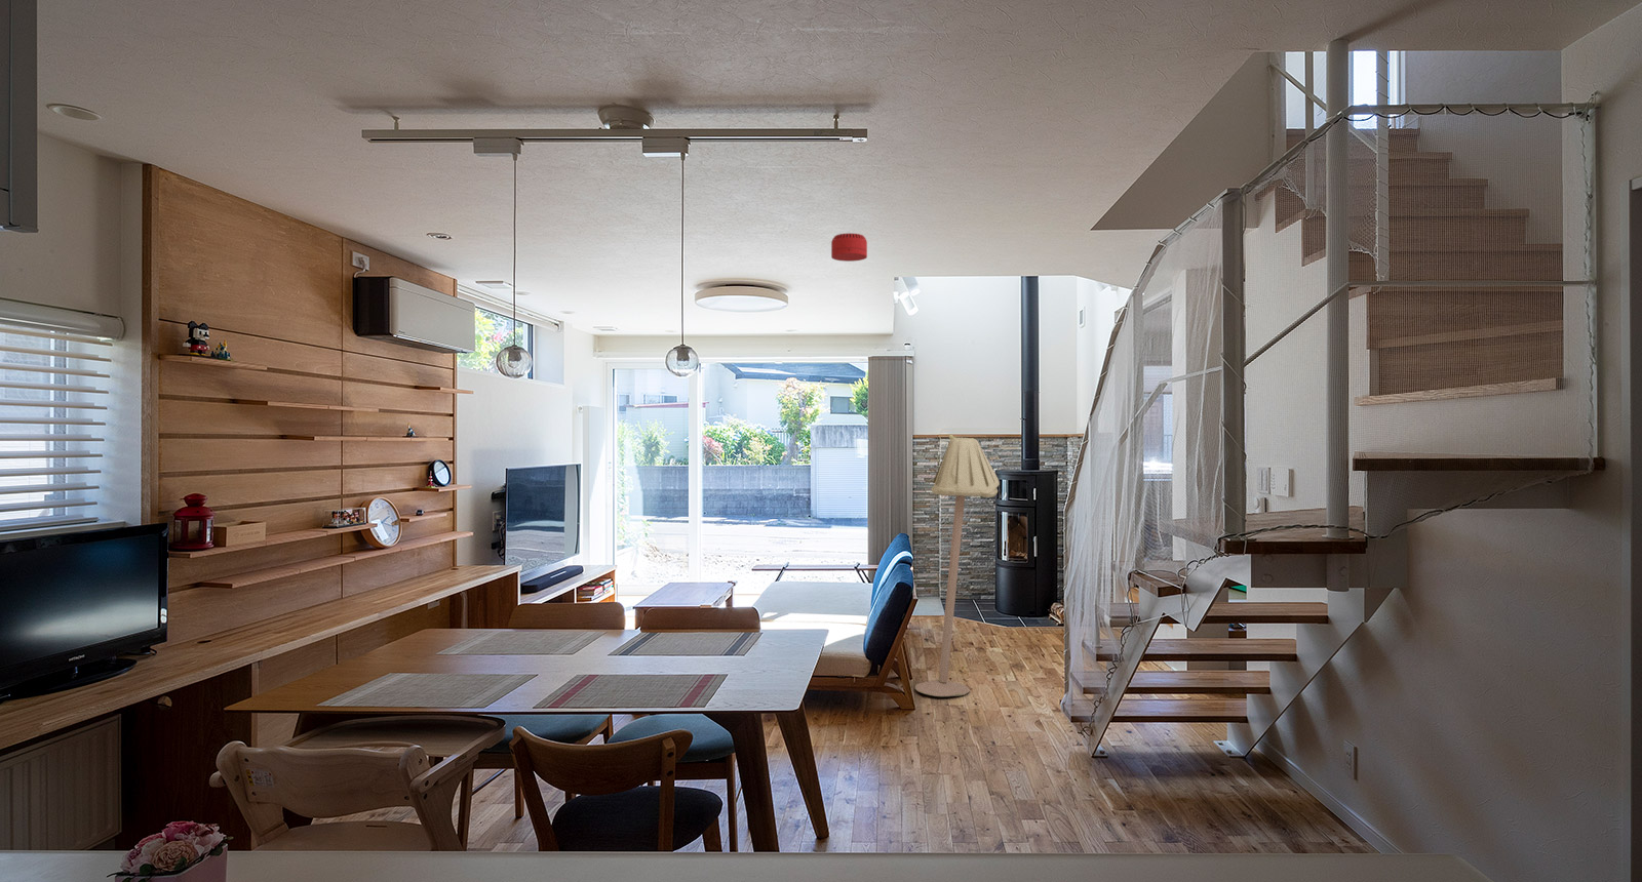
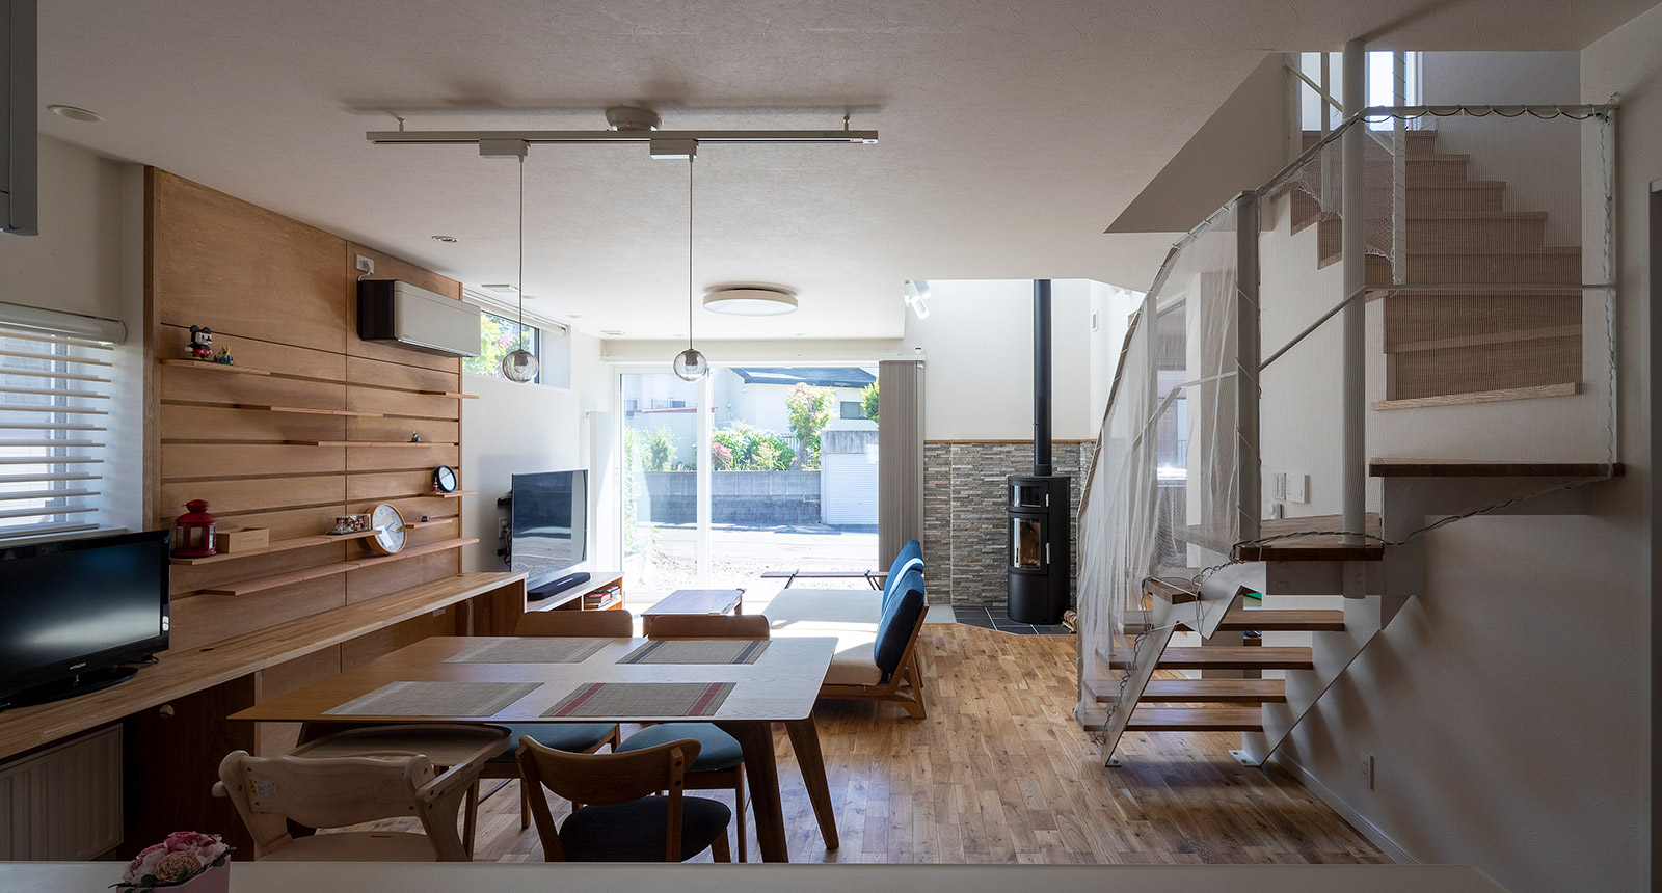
- smoke detector [830,231,868,263]
- floor lamp [914,433,1001,697]
